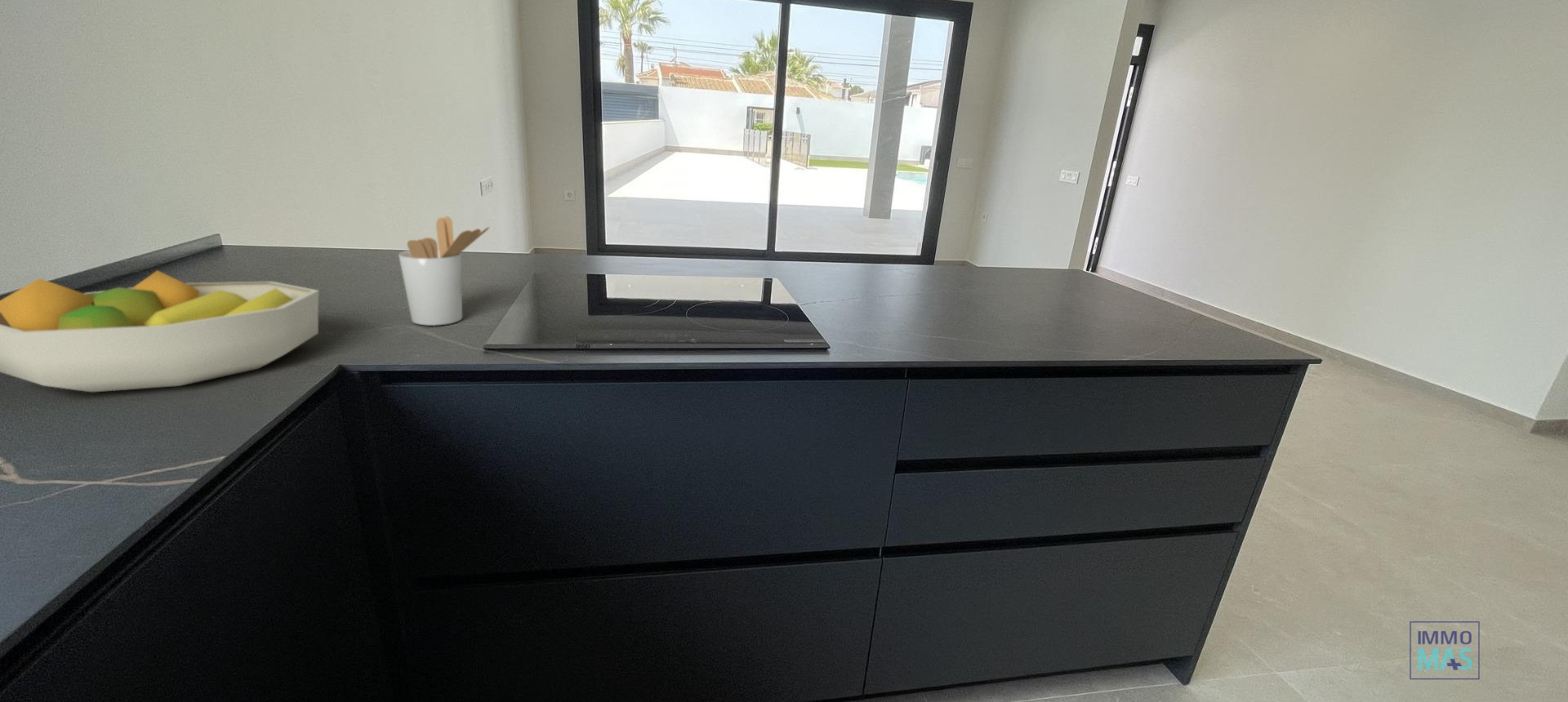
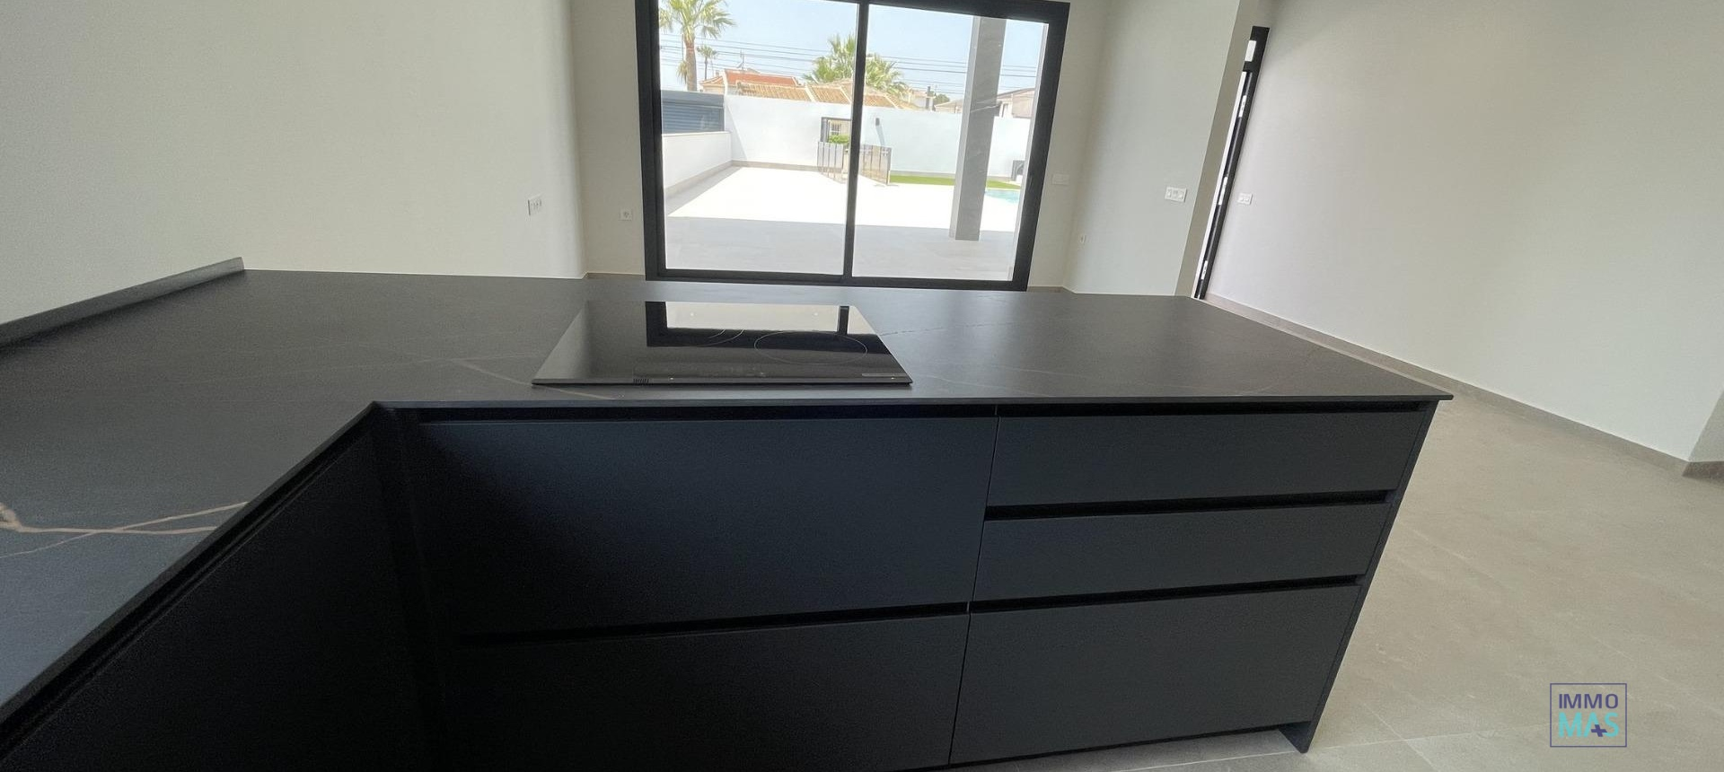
- fruit bowl [0,269,320,393]
- utensil holder [398,215,490,327]
